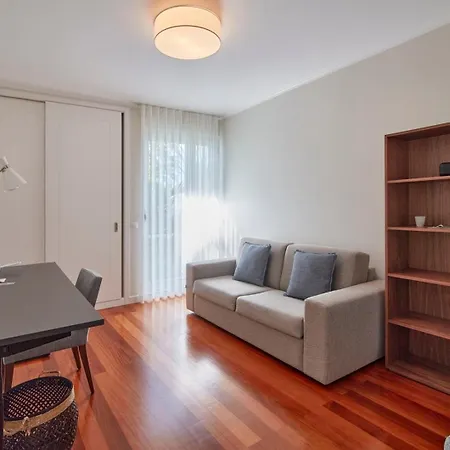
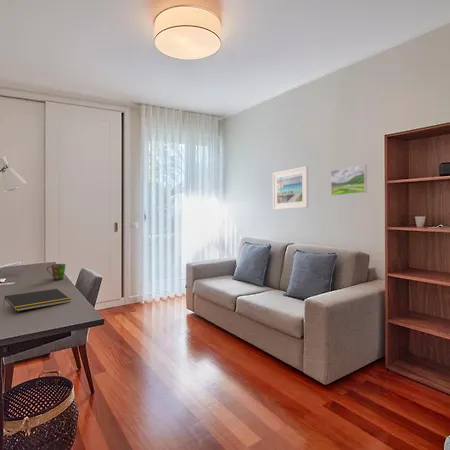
+ cup [46,263,67,281]
+ notepad [2,288,72,312]
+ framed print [272,165,309,211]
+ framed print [330,164,368,197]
